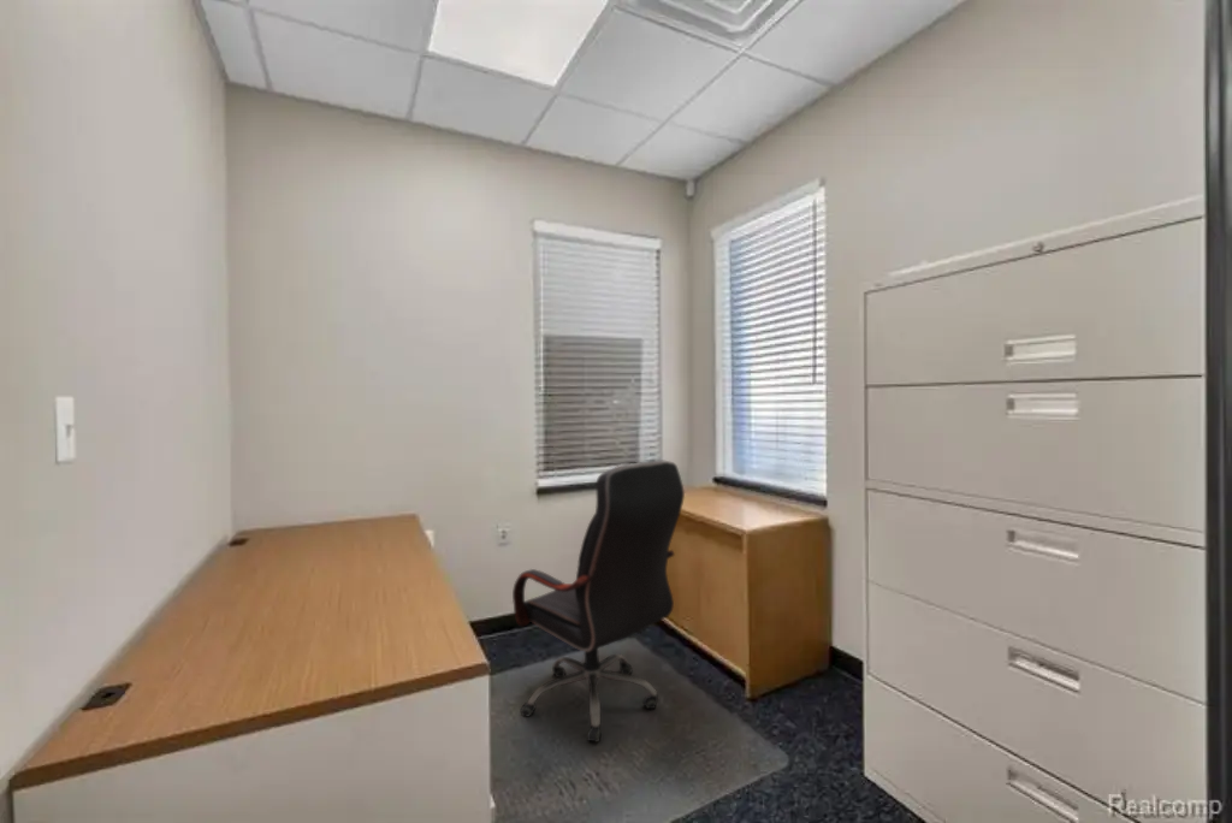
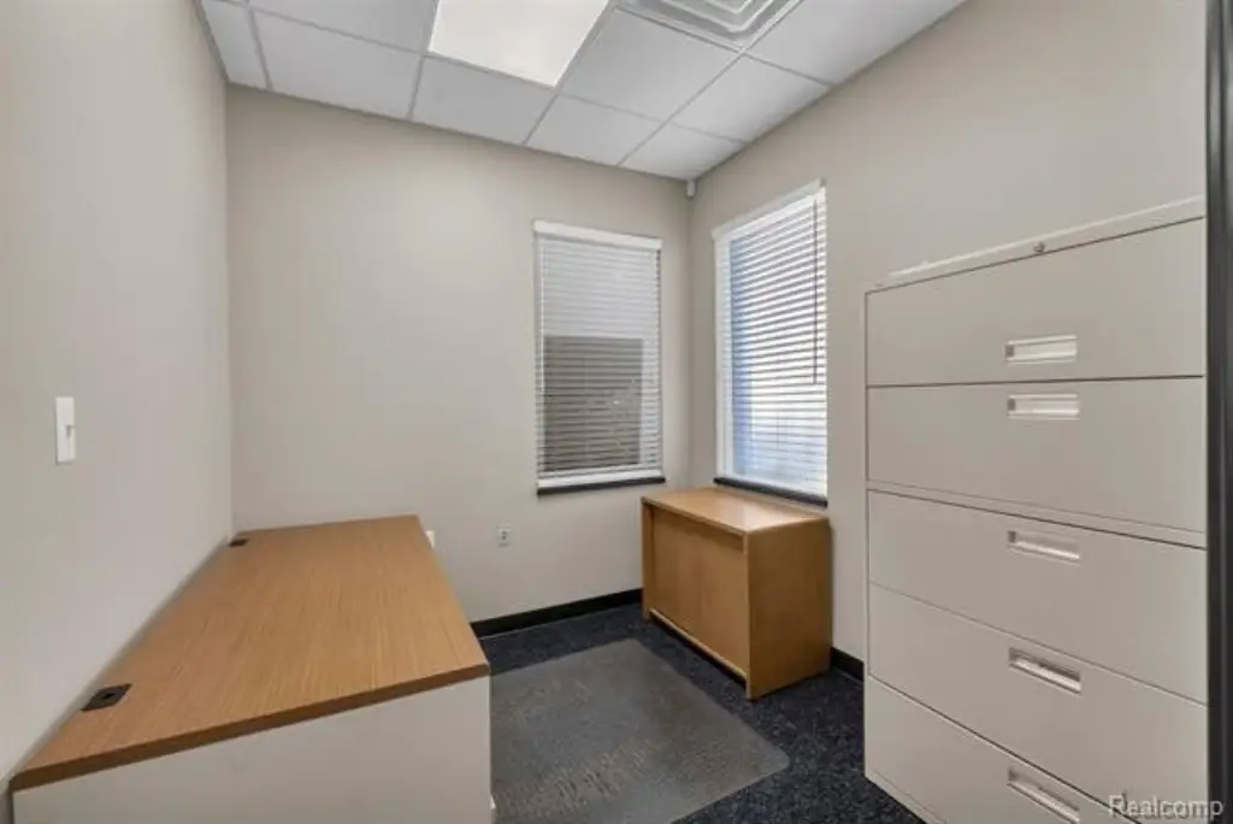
- office chair [511,458,686,744]
